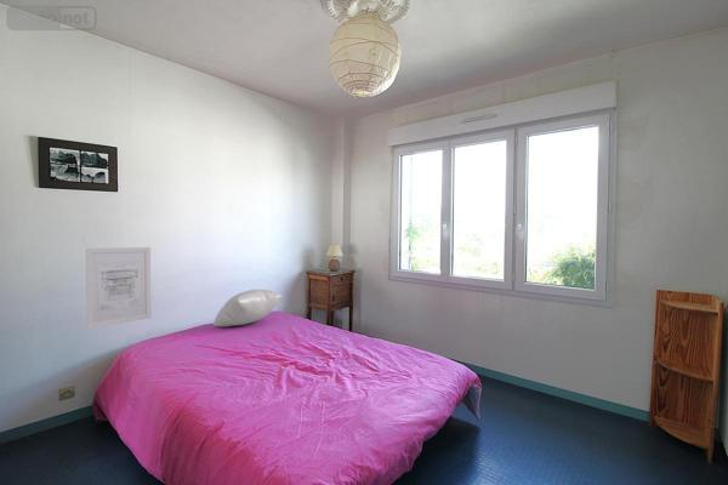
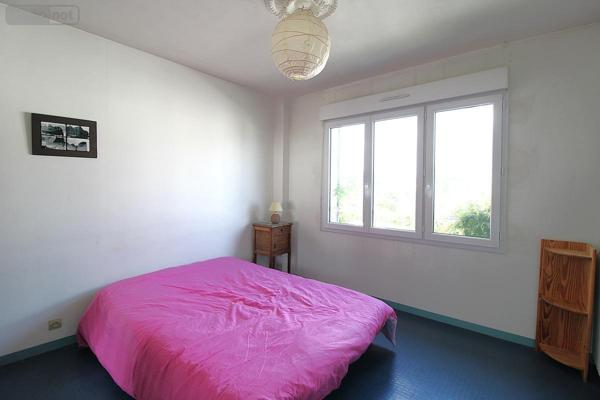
- wall art [85,246,152,330]
- pillow [212,289,283,327]
